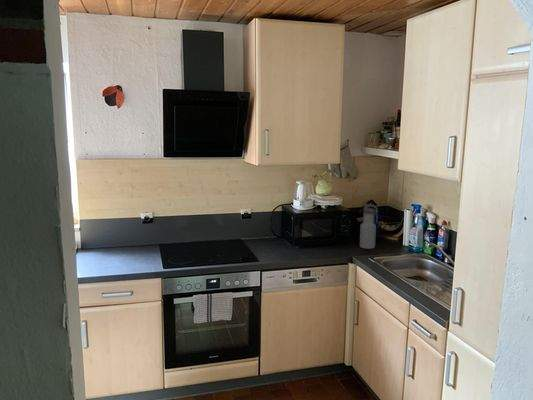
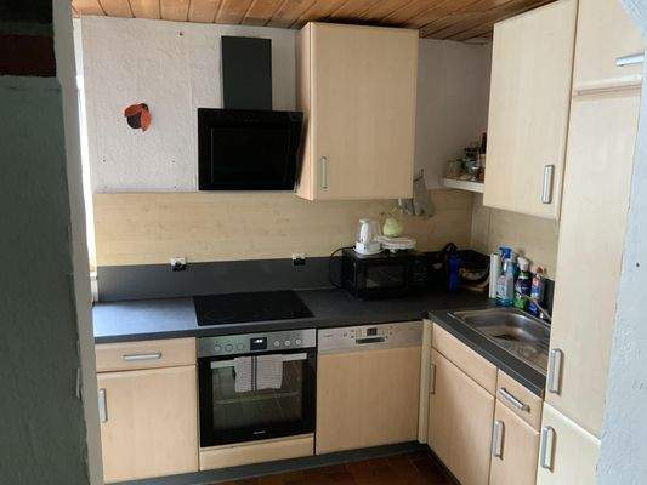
- water bottle [359,203,379,250]
